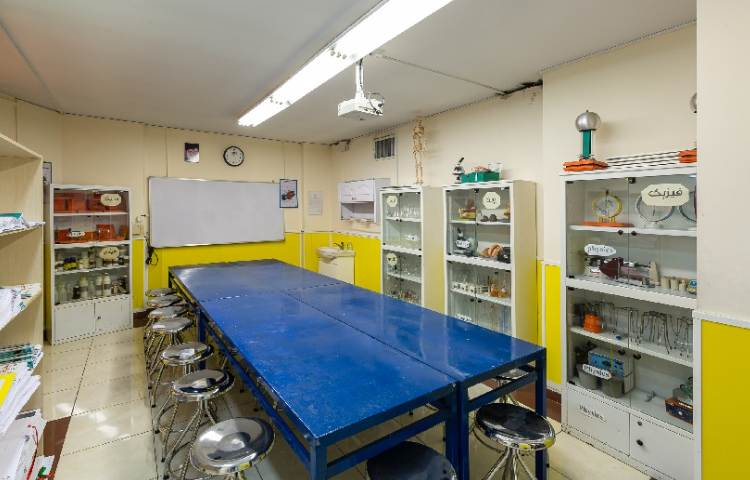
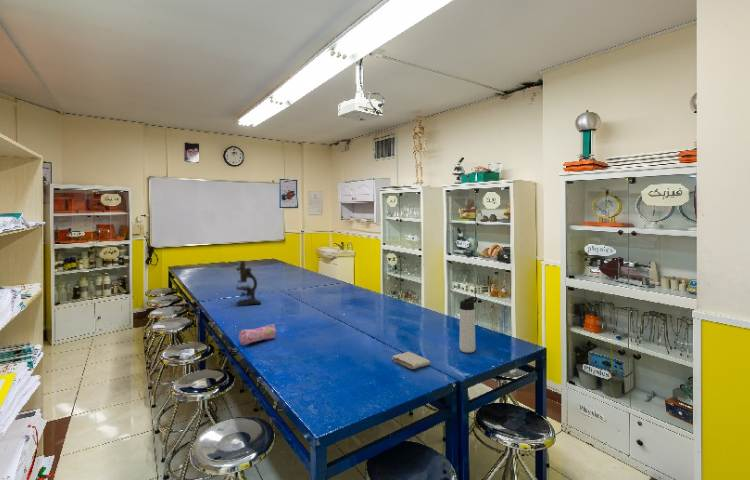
+ washcloth [391,351,431,370]
+ thermos bottle [458,296,478,354]
+ microscope [235,260,262,306]
+ pencil case [238,323,277,346]
